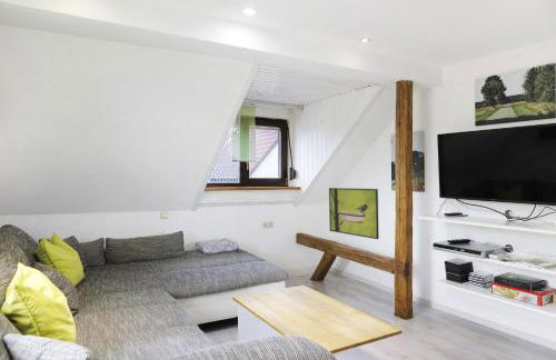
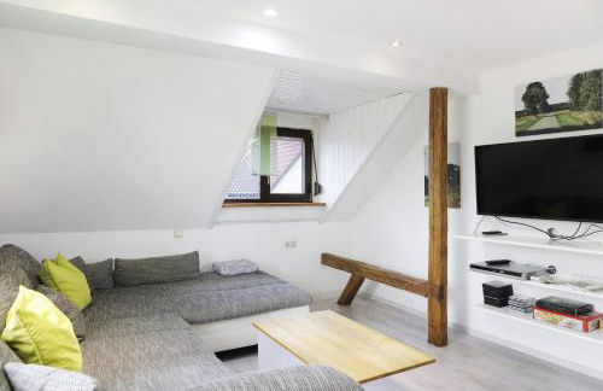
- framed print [328,187,380,240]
